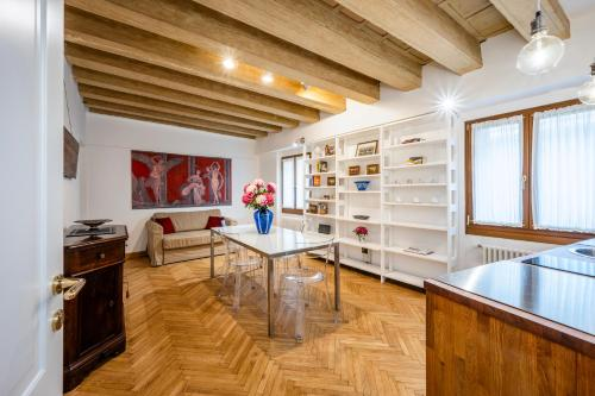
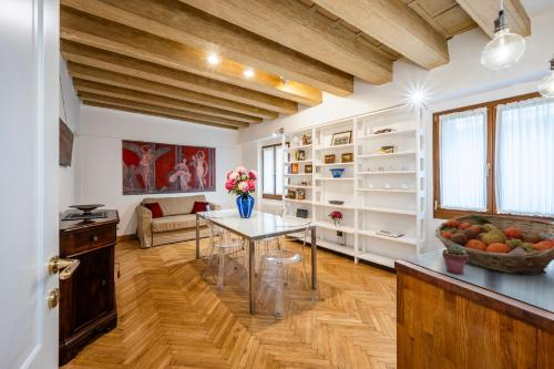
+ potted succulent [441,245,468,275]
+ fruit basket [434,214,554,276]
